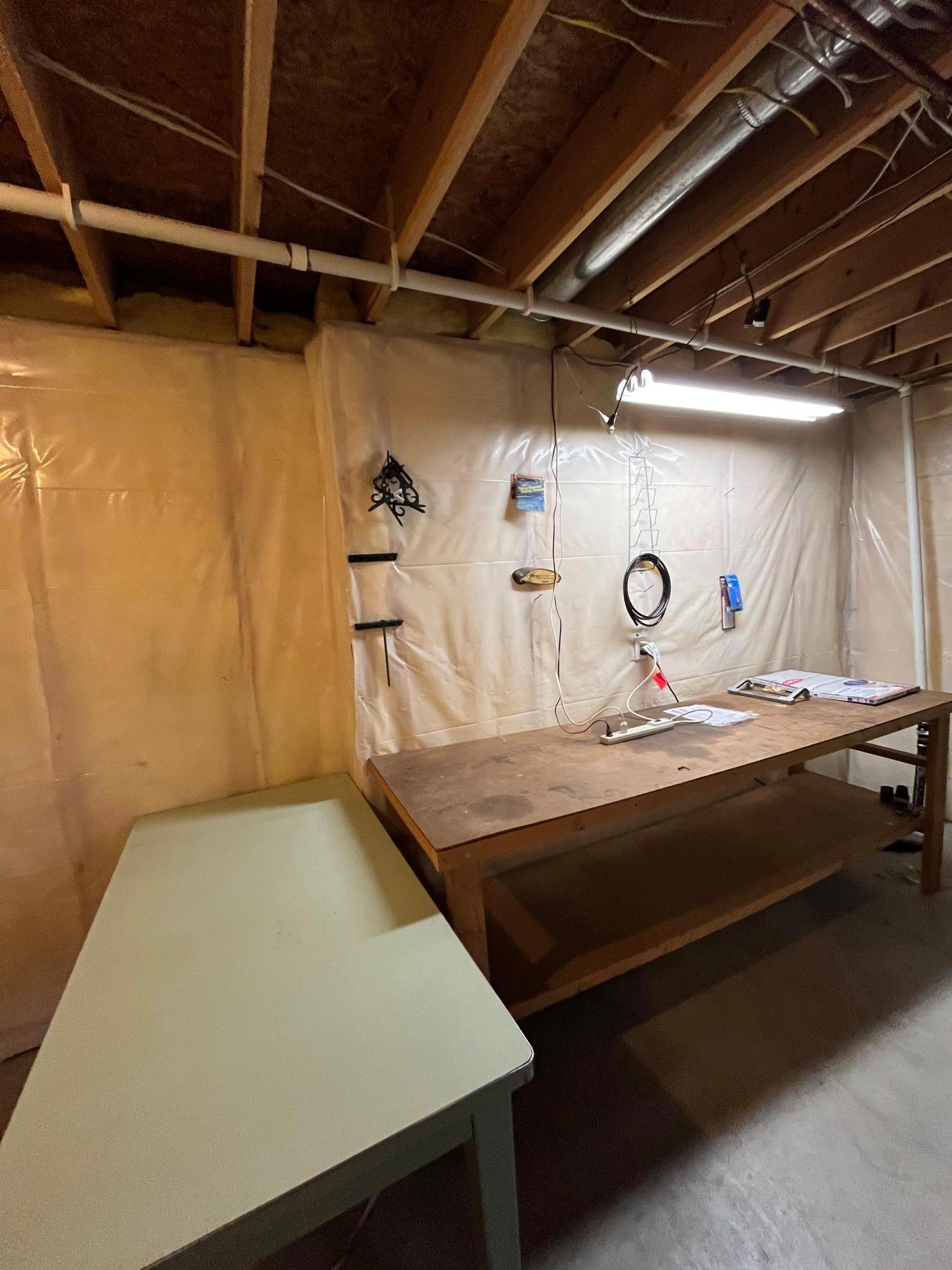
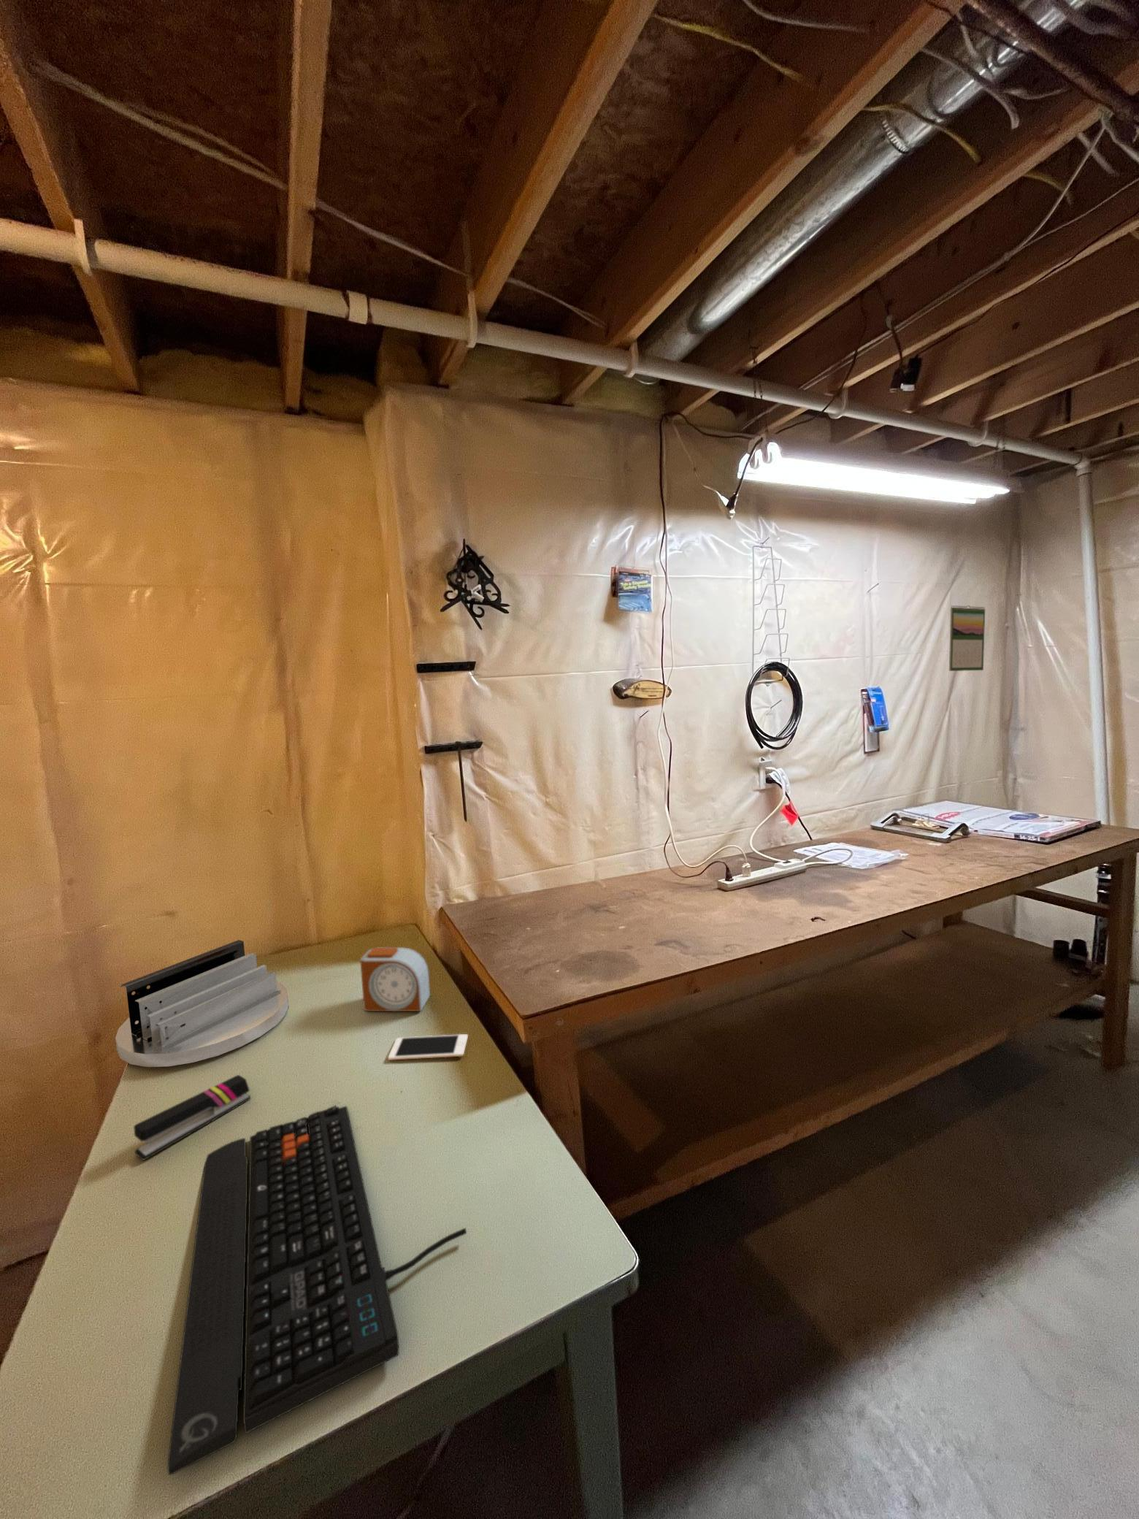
+ desk organizer [115,939,290,1068]
+ cell phone [388,1033,469,1061]
+ stapler [133,1074,251,1161]
+ alarm clock [359,946,431,1012]
+ keyboard [168,1104,468,1476]
+ calendar [949,605,986,672]
